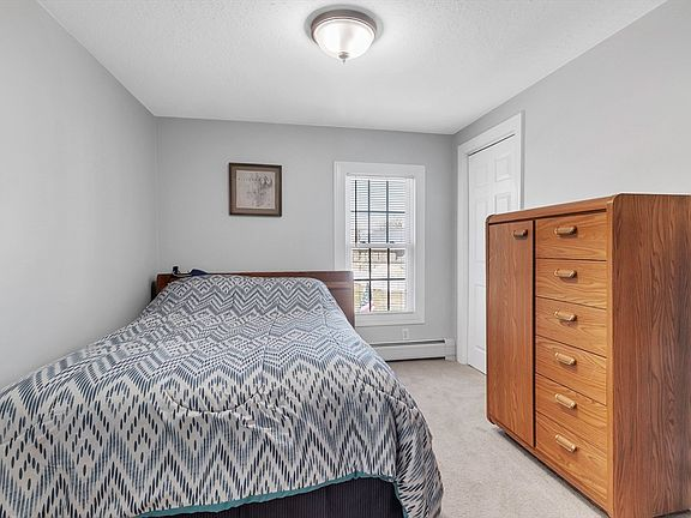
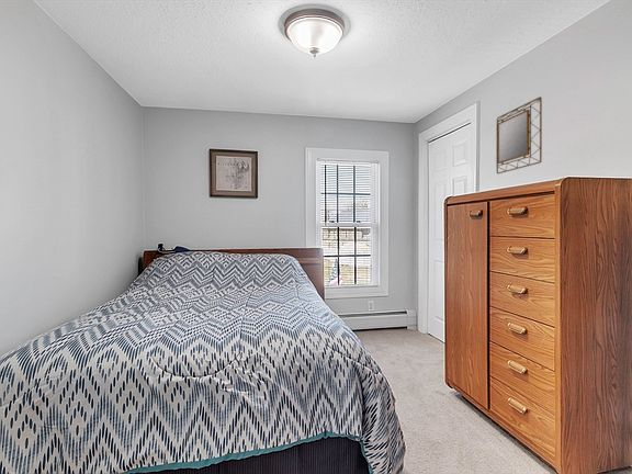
+ home mirror [495,95,543,174]
